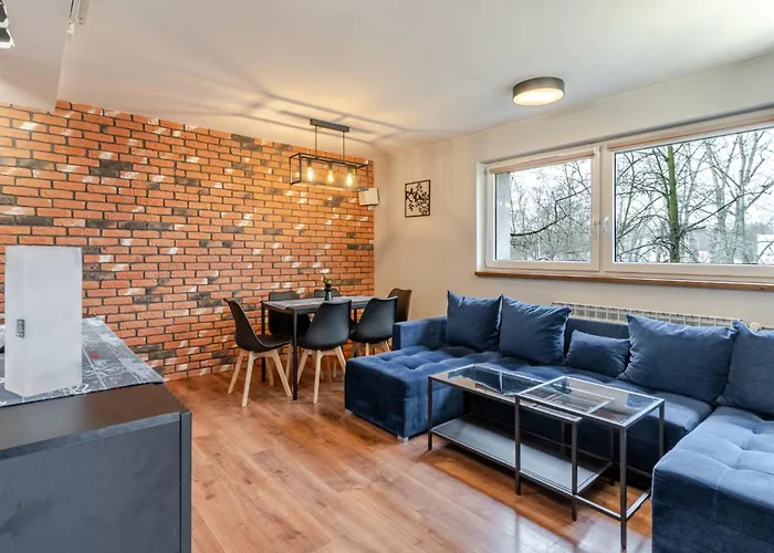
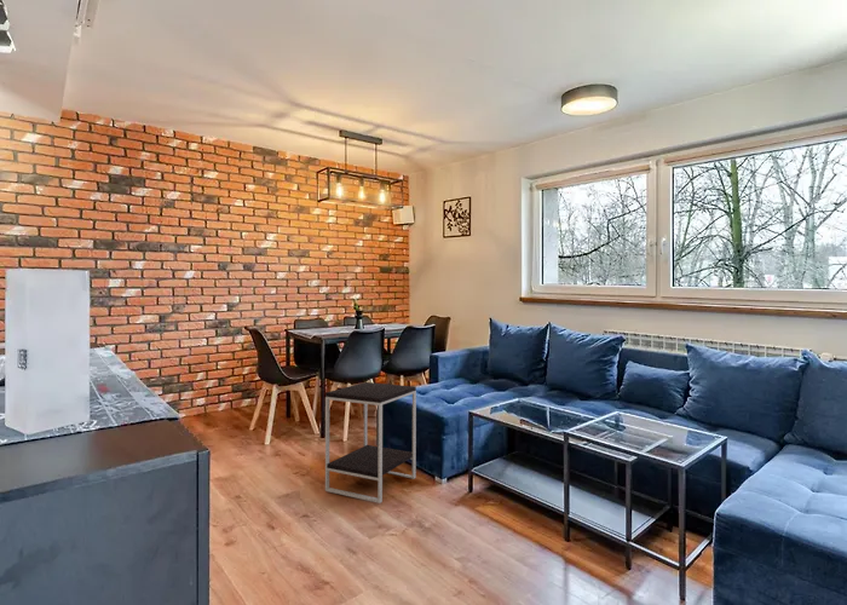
+ side table [324,381,417,505]
